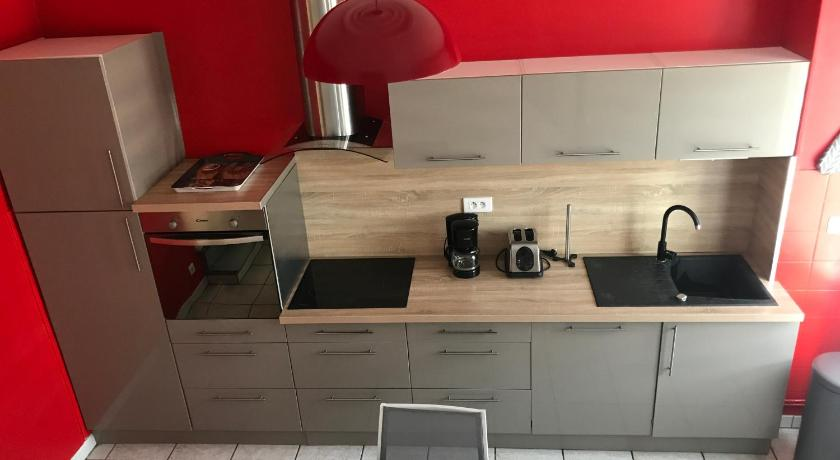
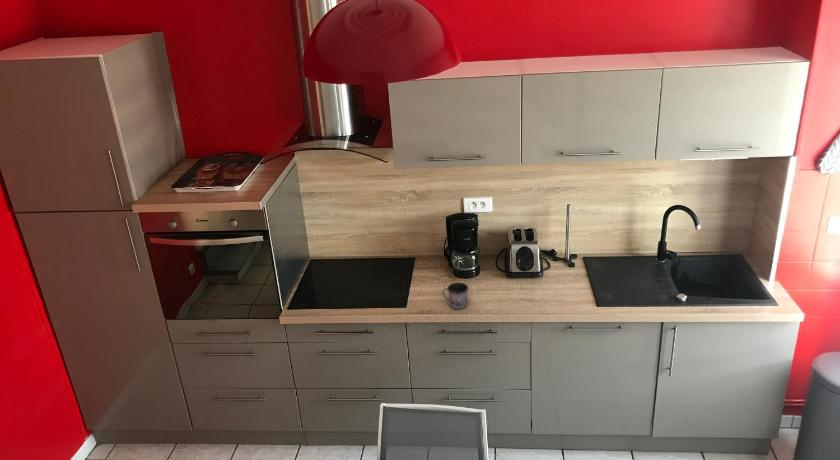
+ mug [441,282,469,310]
